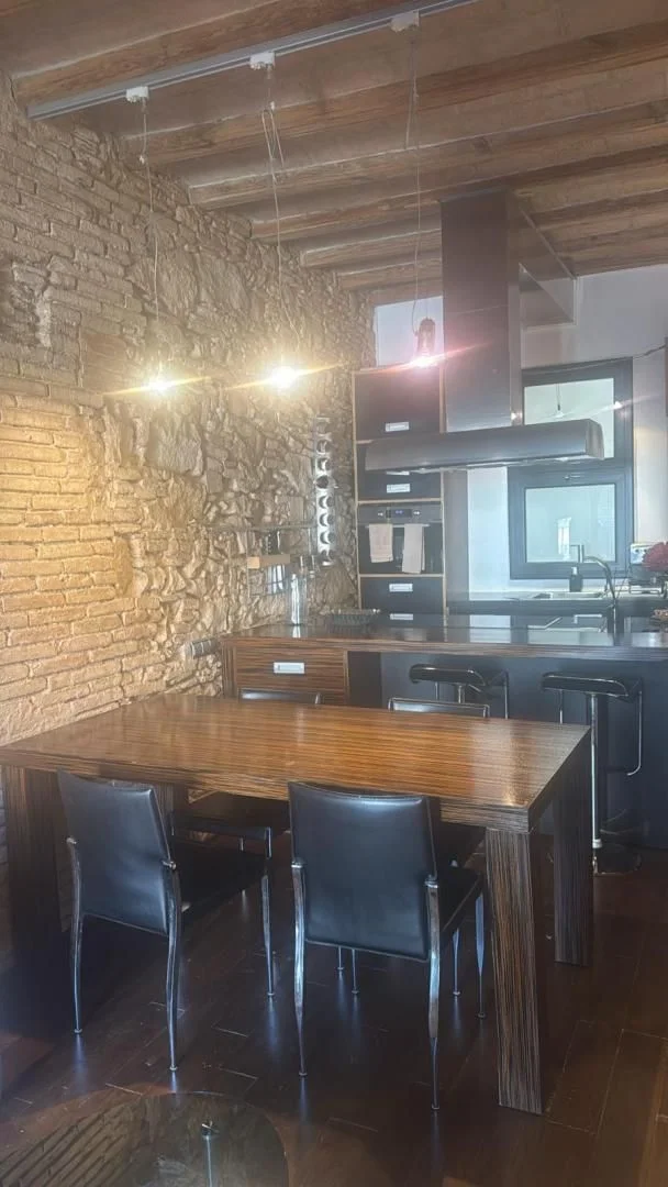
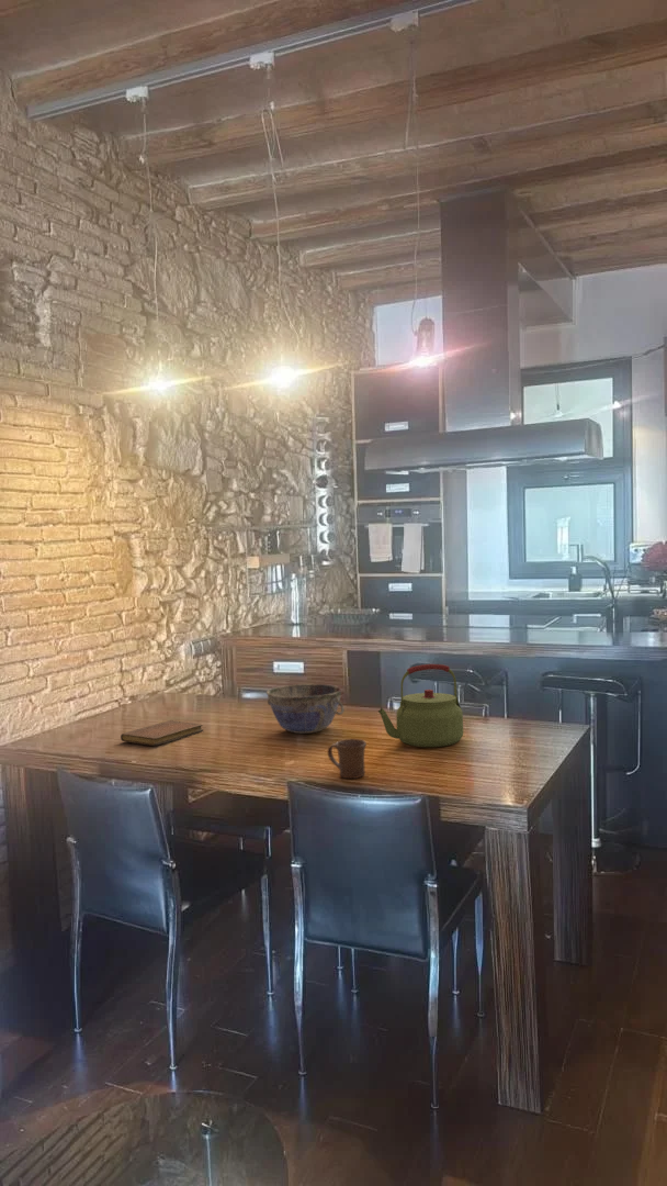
+ notebook [120,719,204,747]
+ bowl [265,683,346,735]
+ mug [326,738,368,780]
+ kettle [377,663,464,748]
